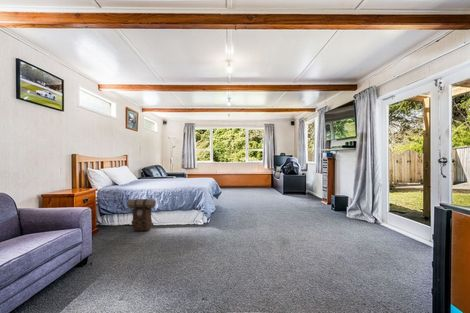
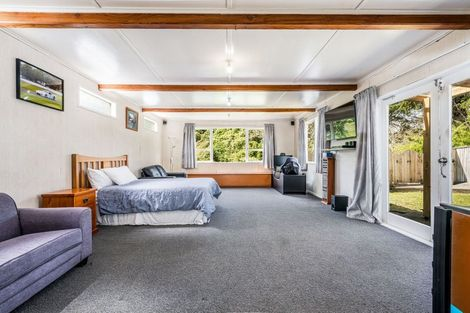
- backpack [126,198,156,232]
